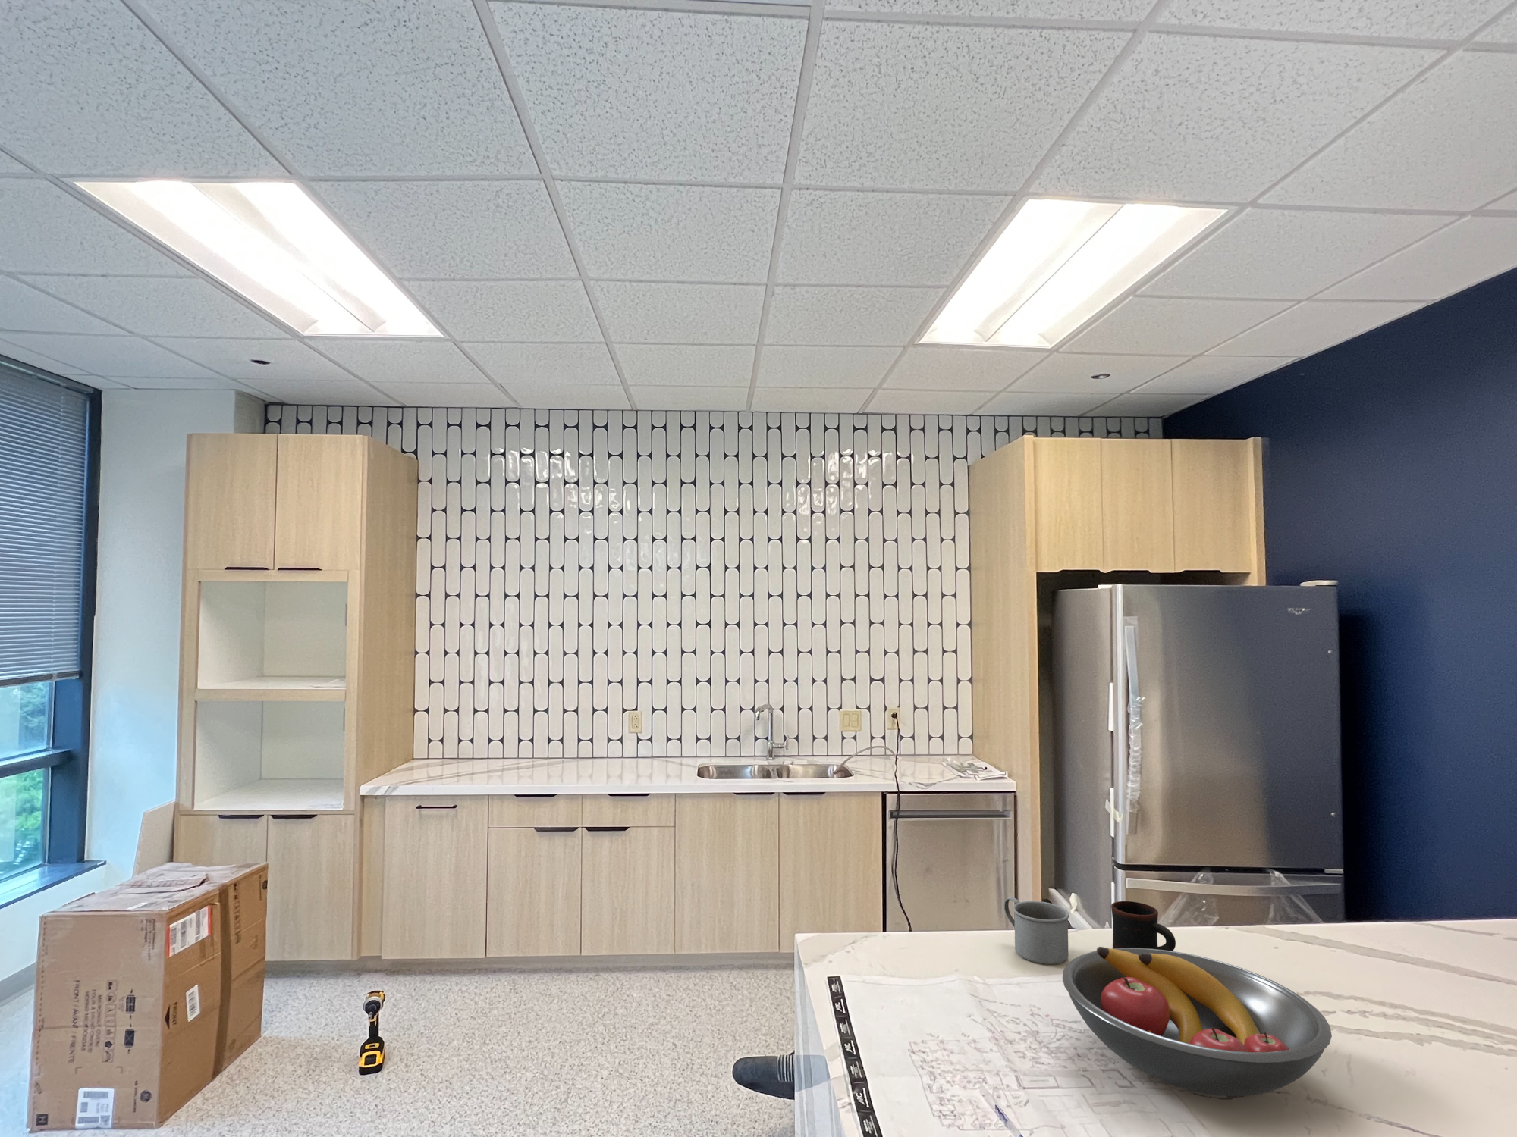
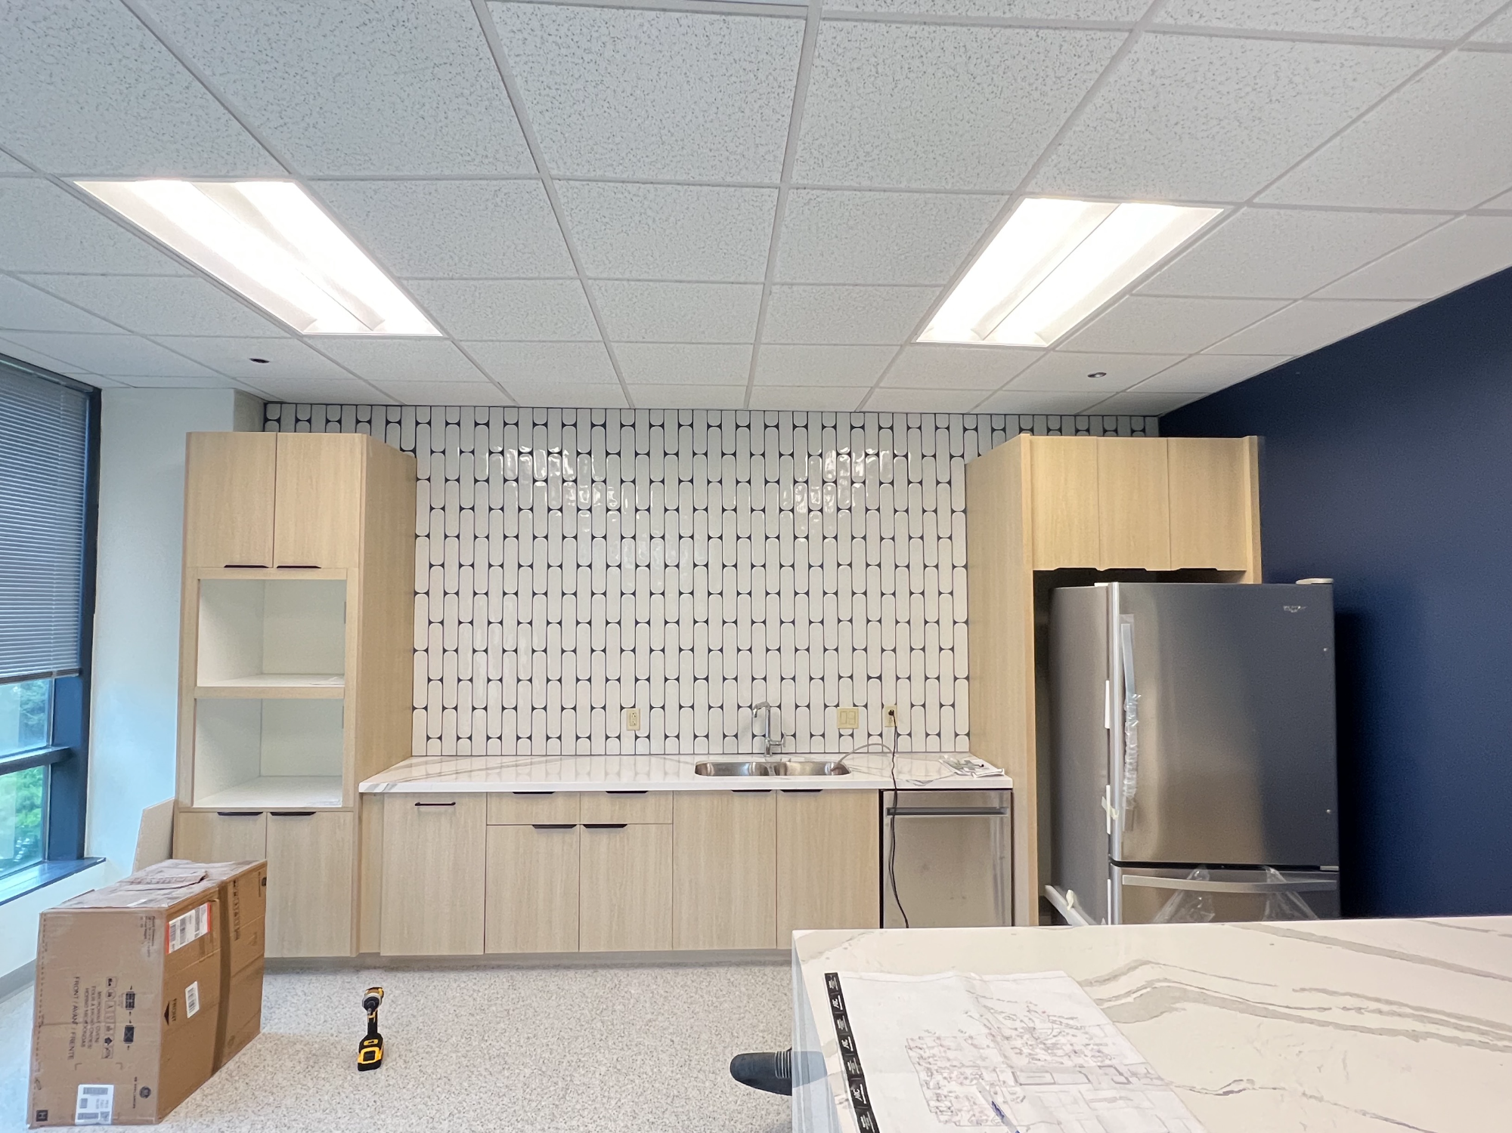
- fruit bowl [1062,946,1333,1096]
- mug [1111,901,1177,952]
- mug [1003,897,1070,965]
